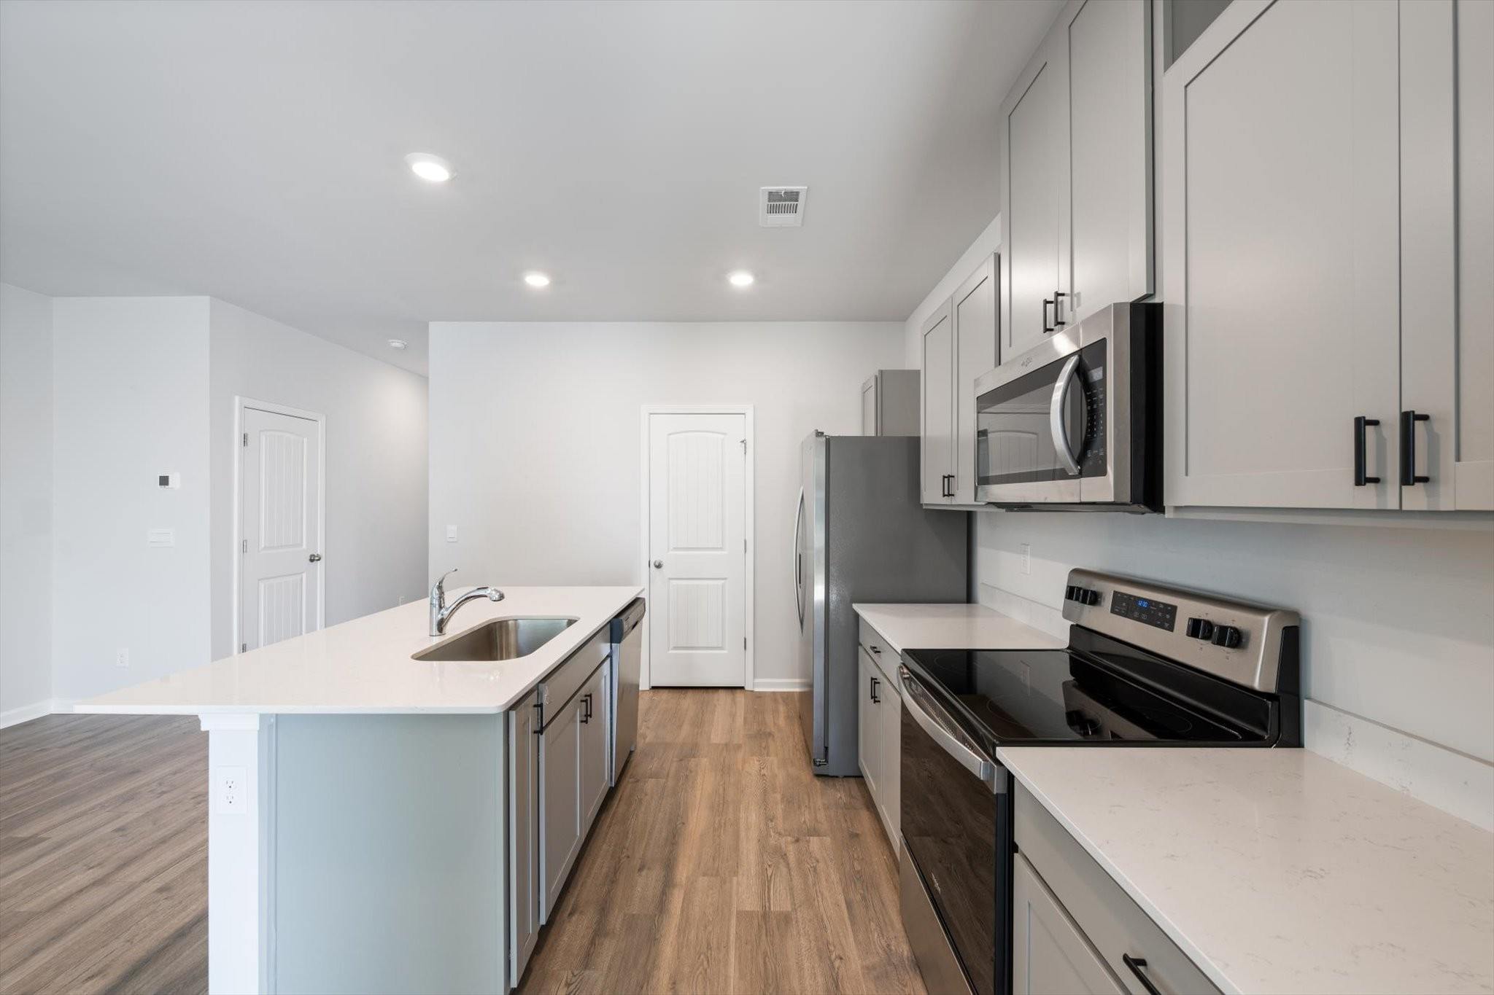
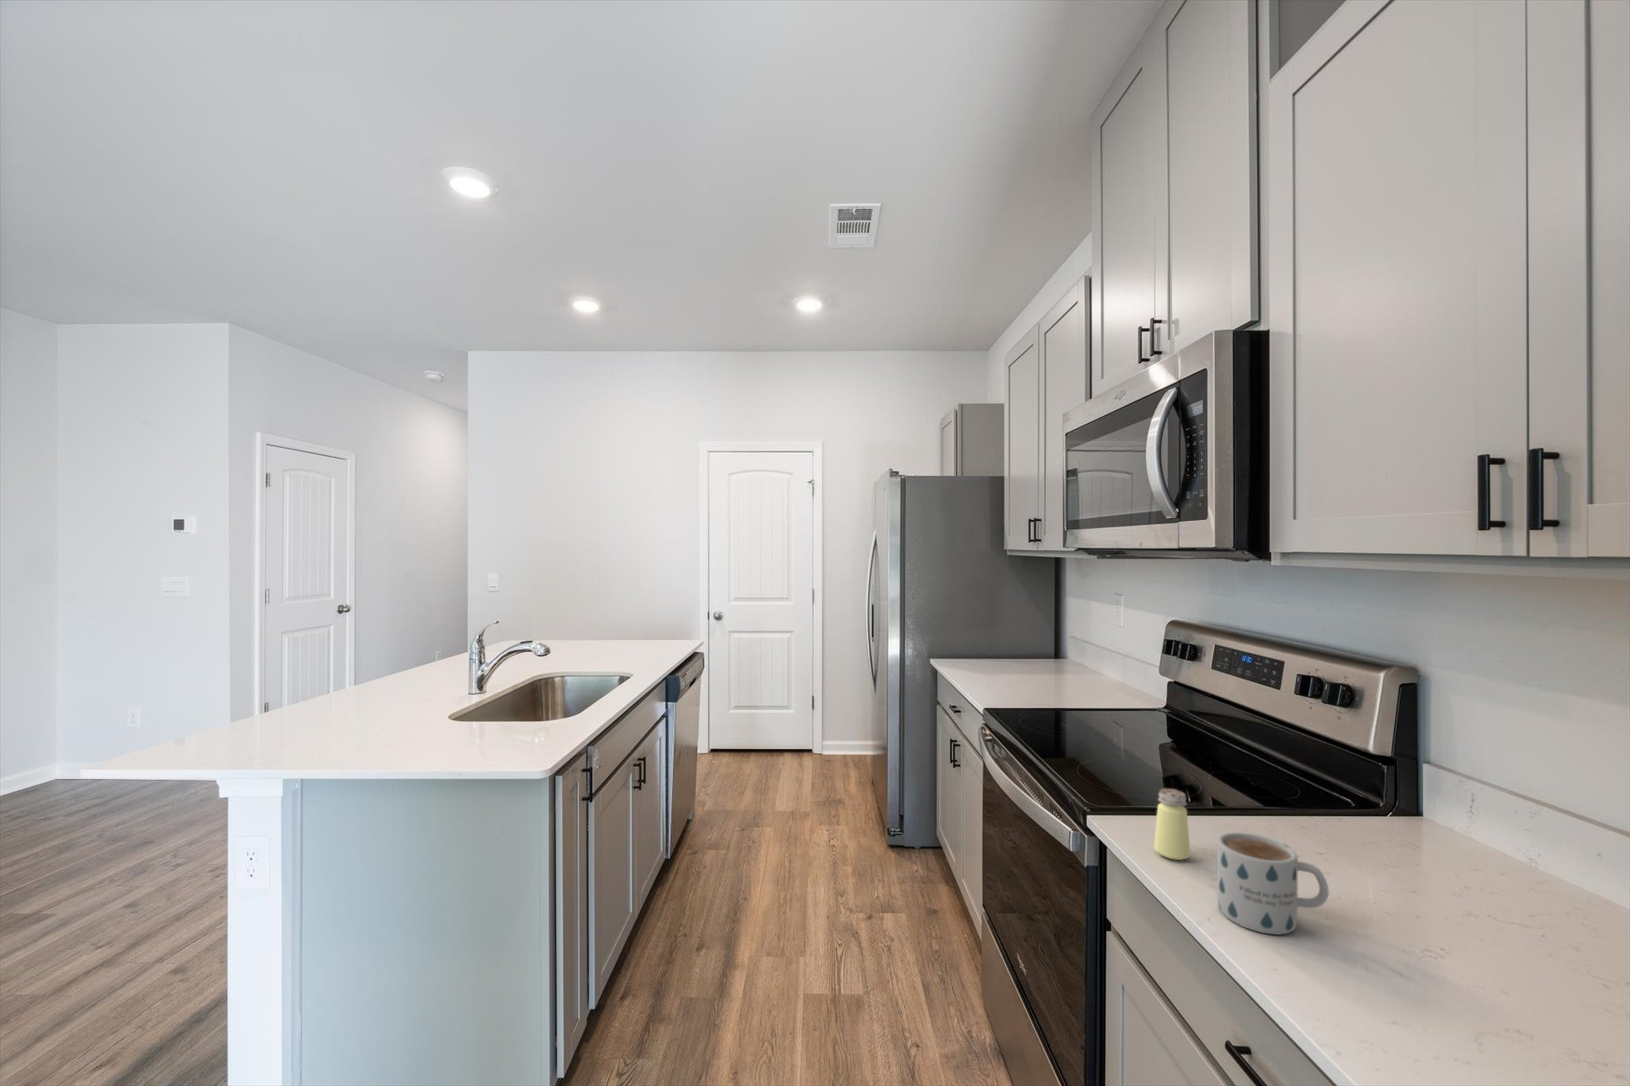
+ mug [1216,831,1329,936]
+ saltshaker [1154,788,1191,861]
